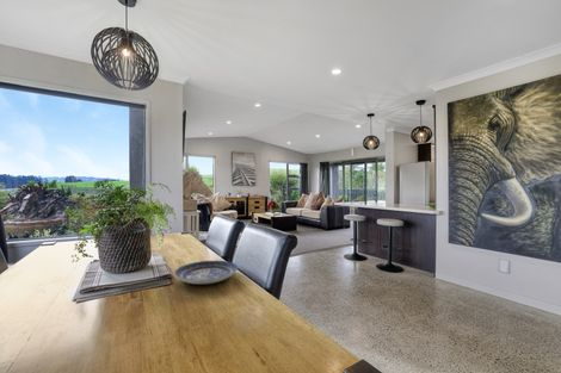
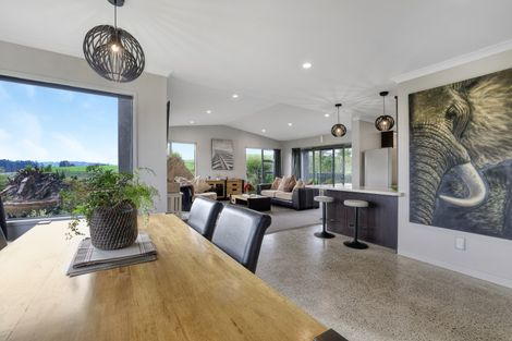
- plate [173,260,239,285]
